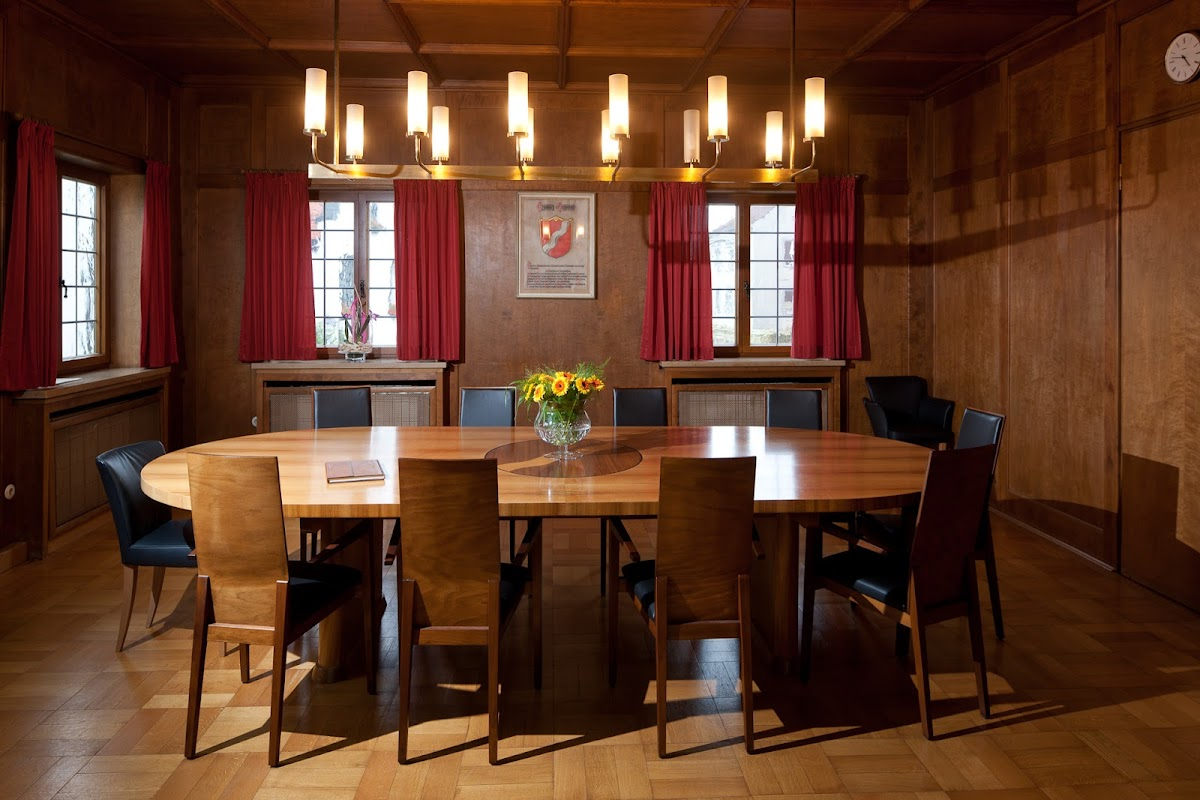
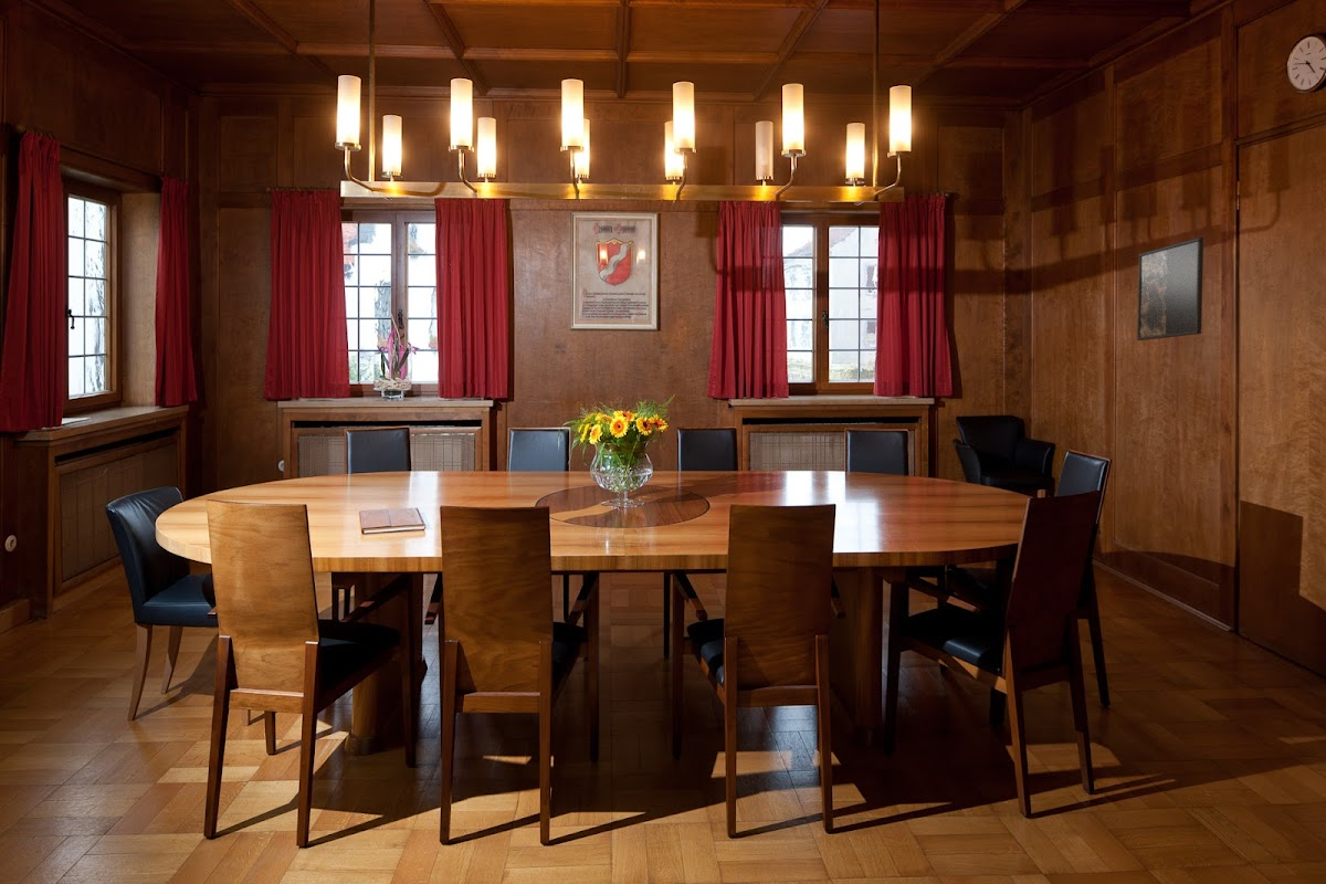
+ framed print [1136,236,1204,341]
